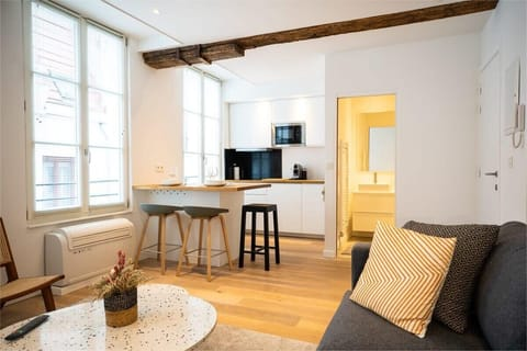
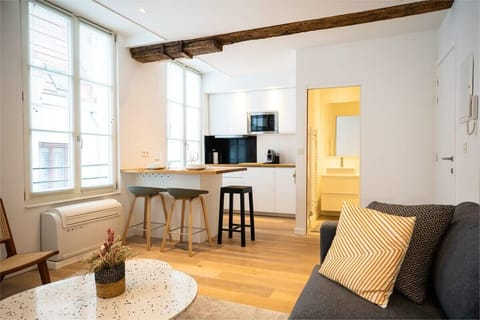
- remote control [3,314,51,342]
